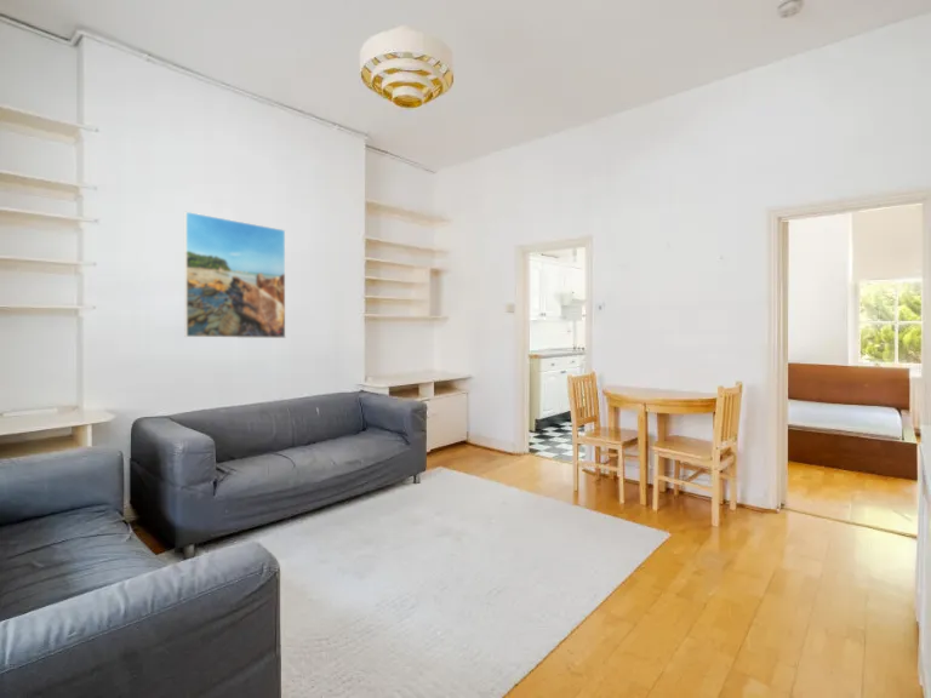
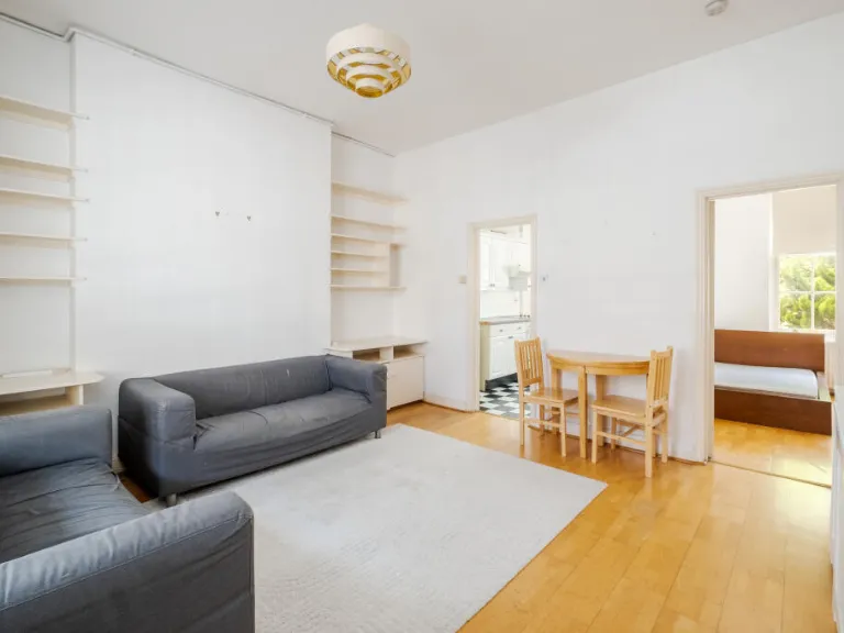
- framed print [183,211,286,339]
